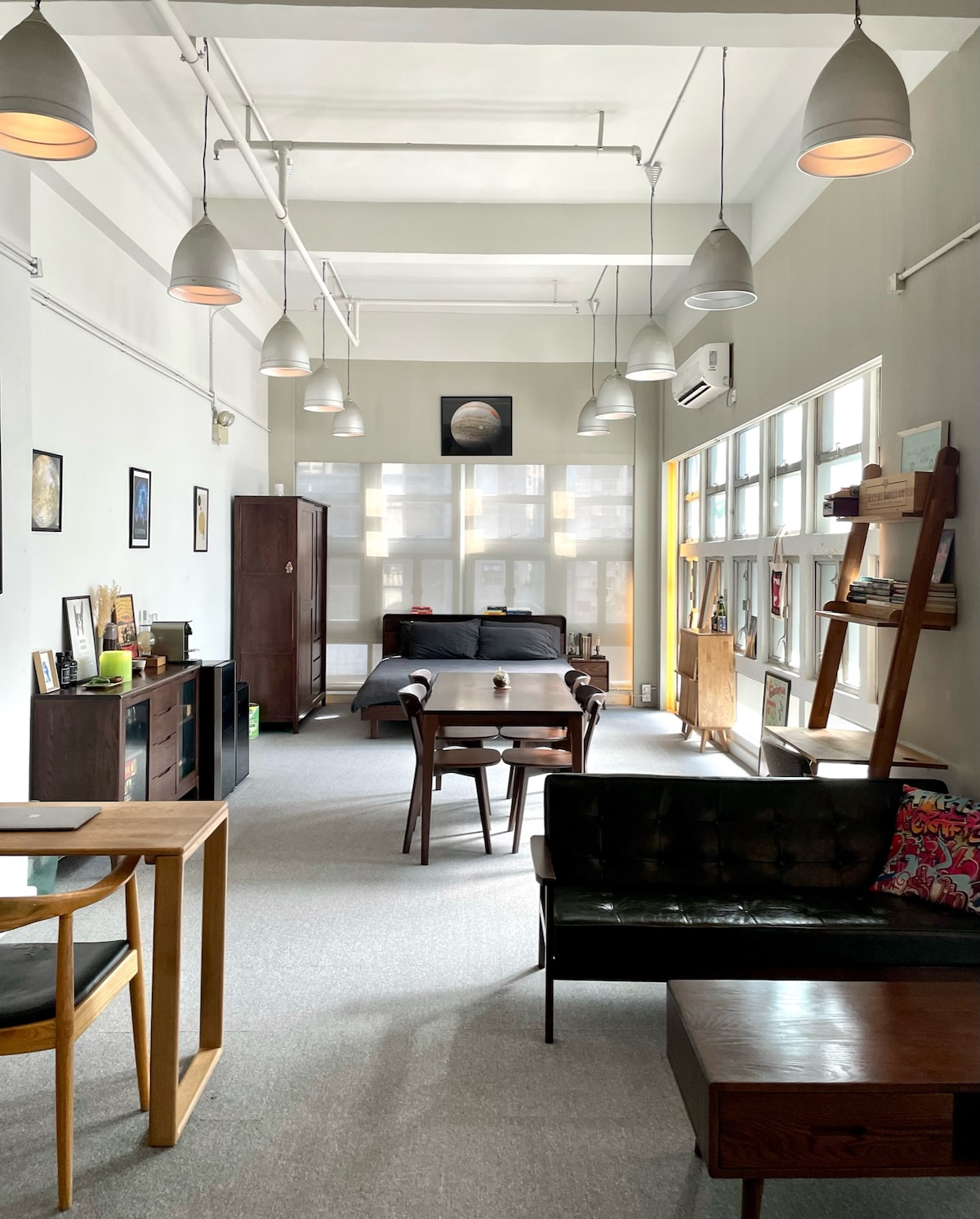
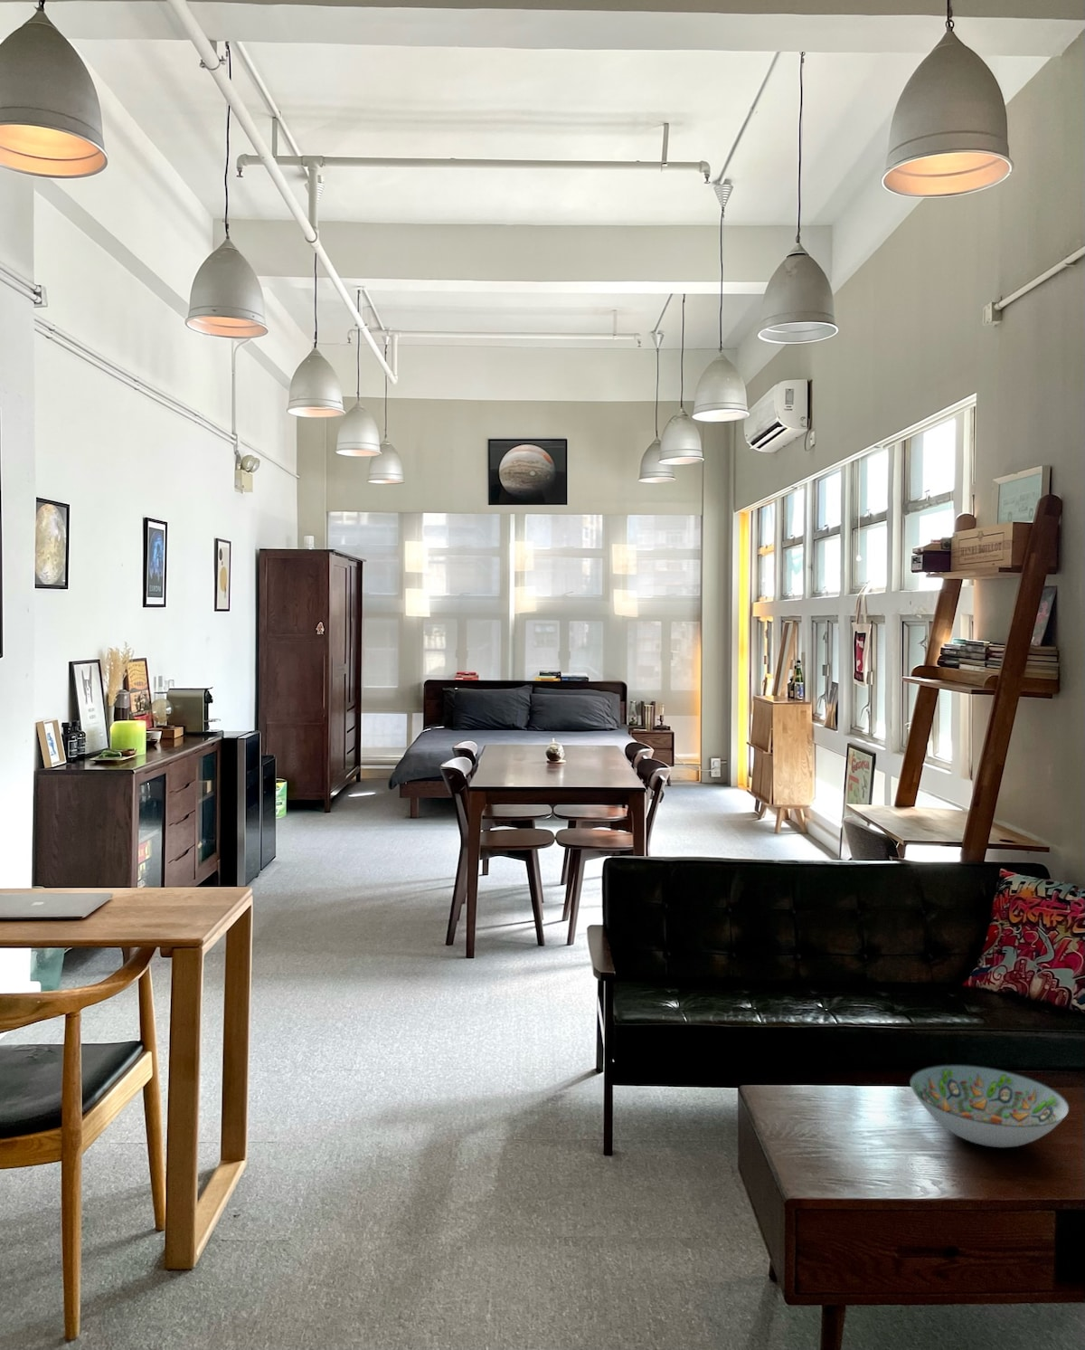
+ decorative bowl [909,1063,1070,1148]
